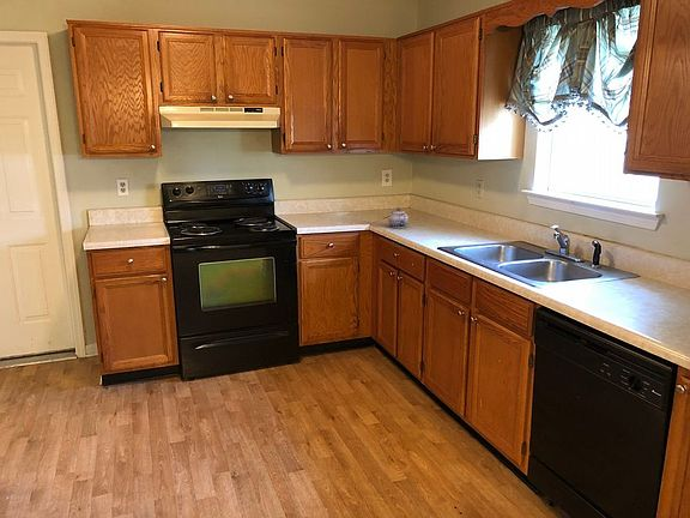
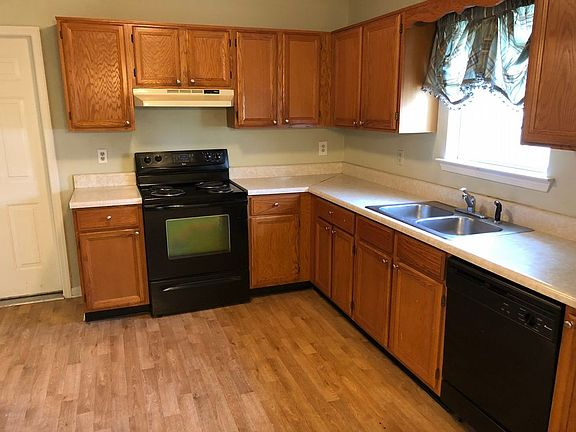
- teapot [388,207,410,229]
